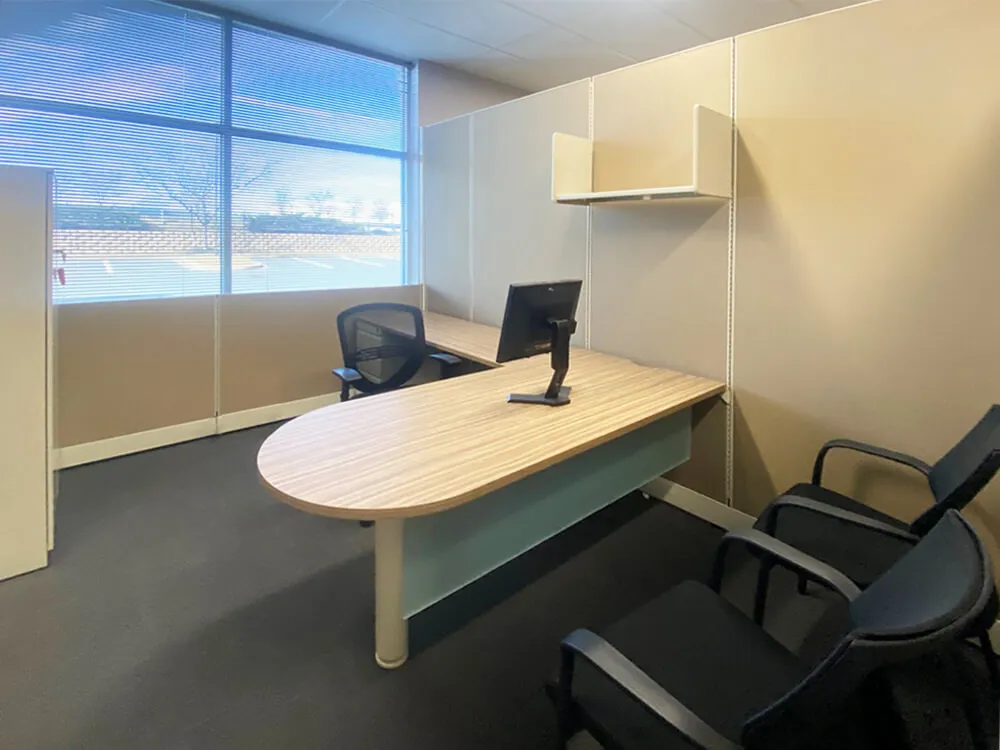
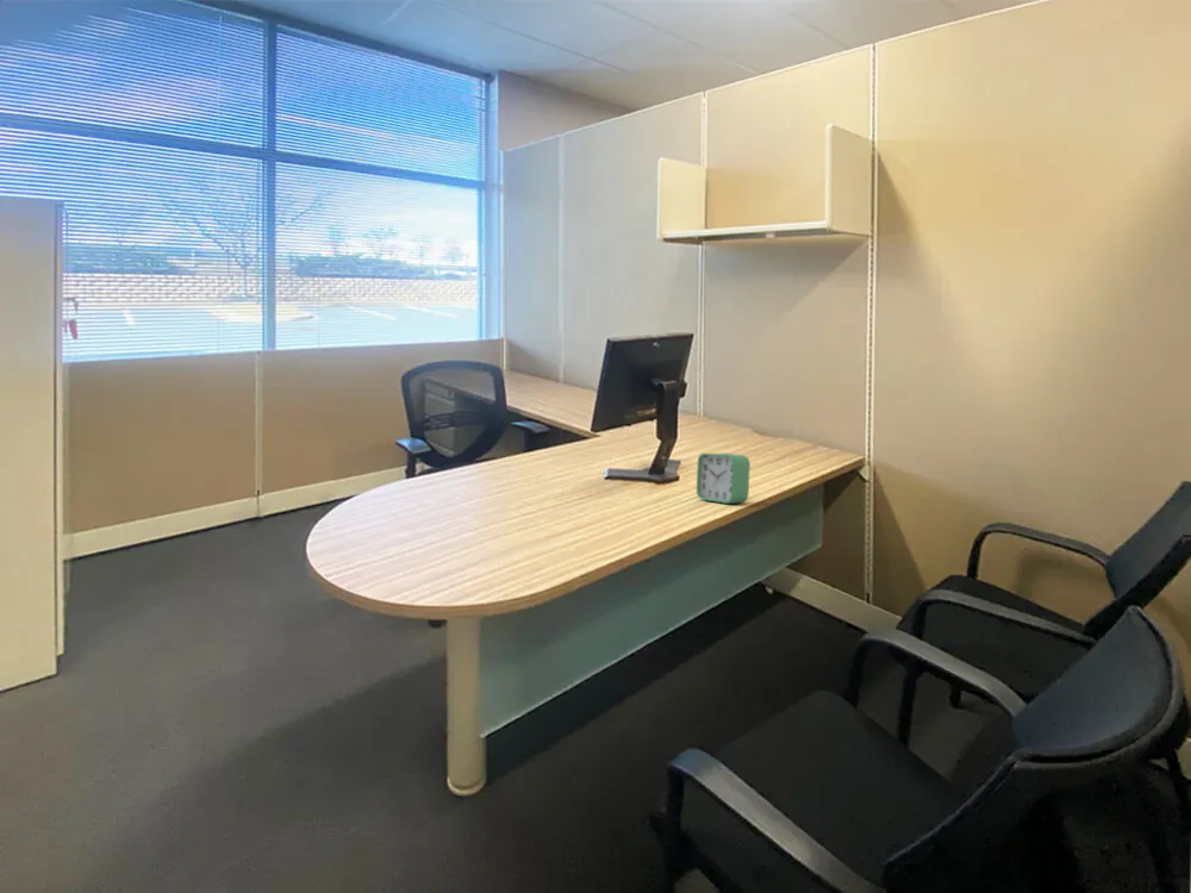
+ alarm clock [696,452,752,505]
